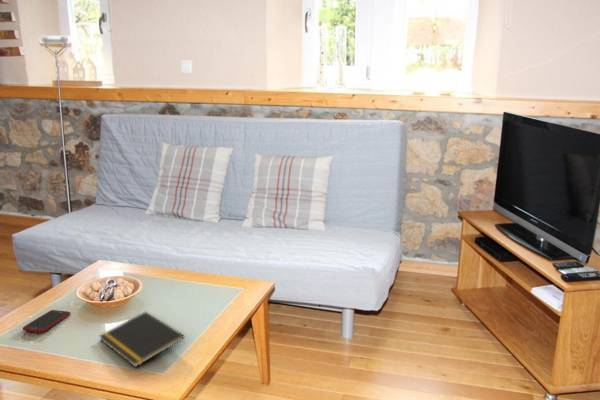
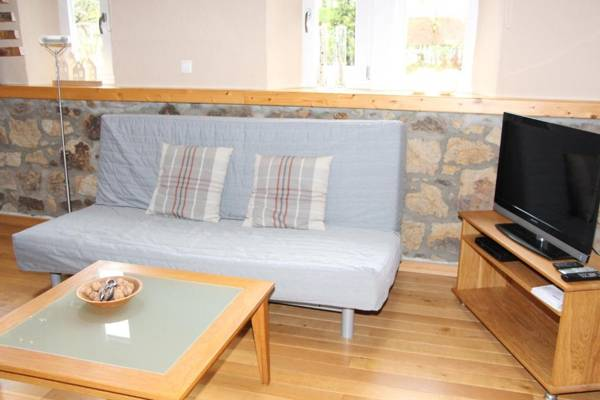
- cell phone [22,309,71,333]
- notepad [98,311,185,368]
